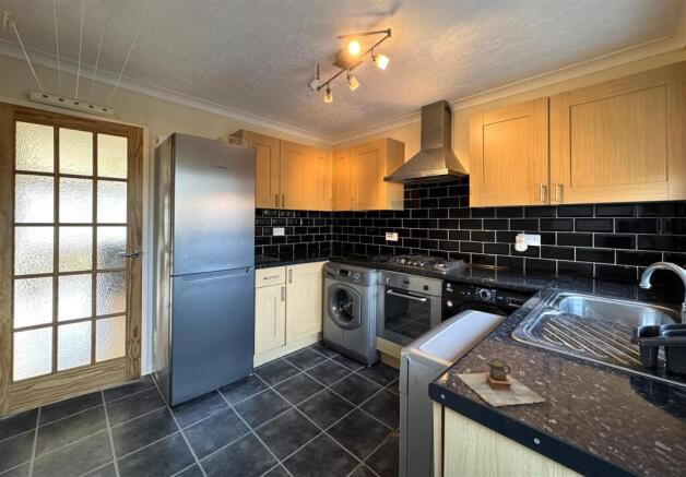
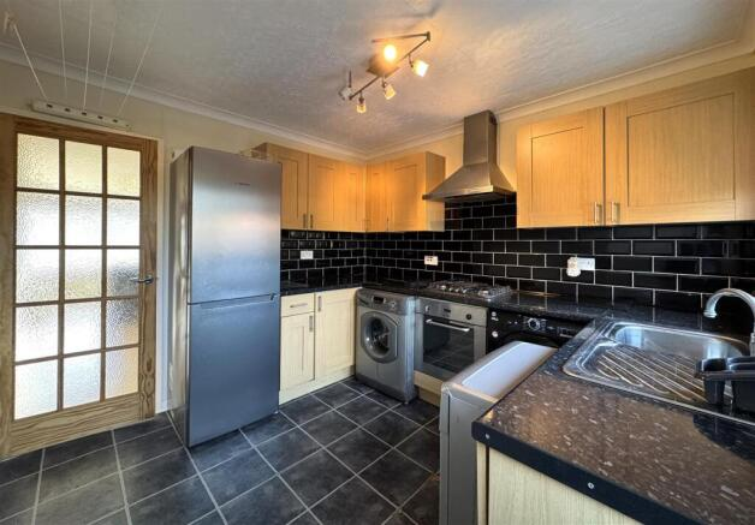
- teapot [456,357,547,407]
